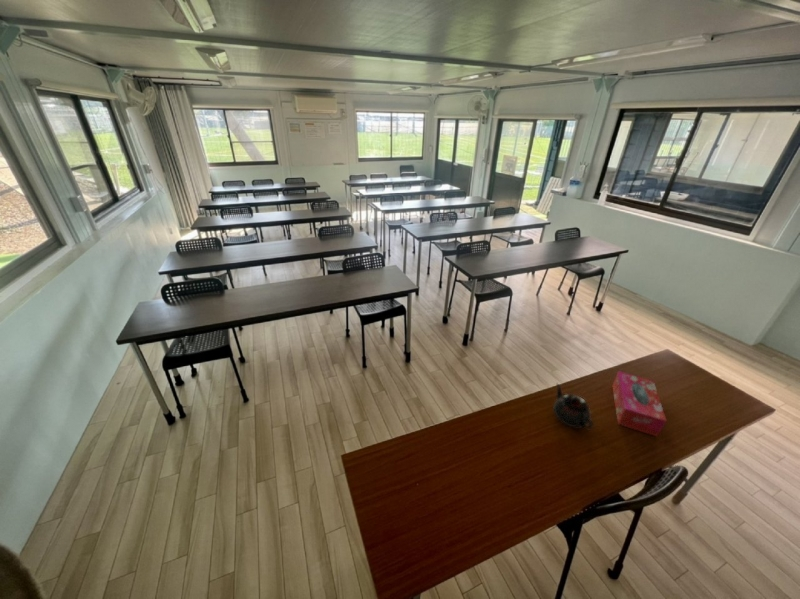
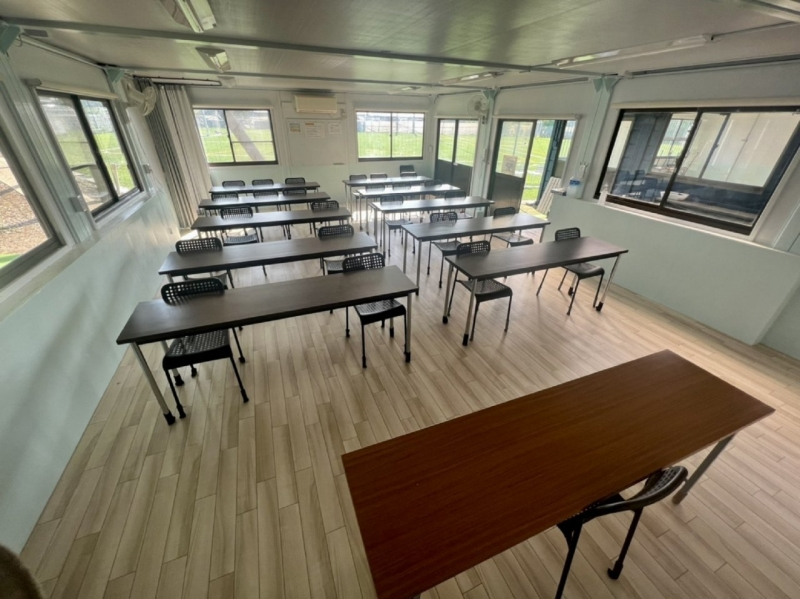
- tissue box [611,370,667,438]
- teapot [553,382,594,430]
